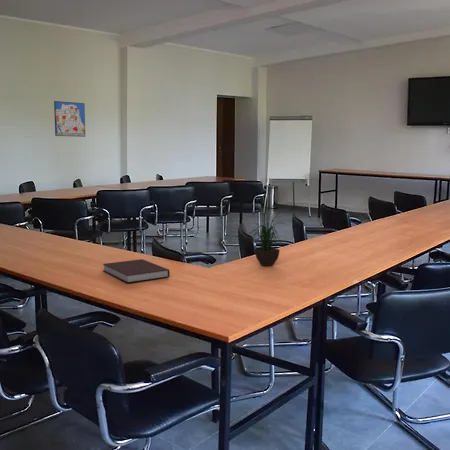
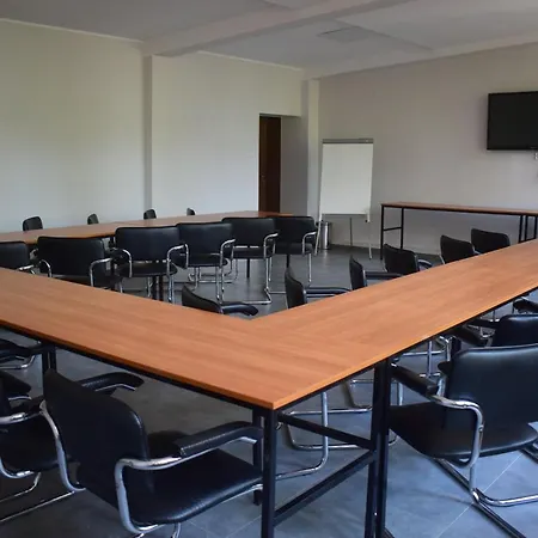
- wall art [53,100,86,138]
- notebook [102,258,171,284]
- potted plant [248,195,285,267]
